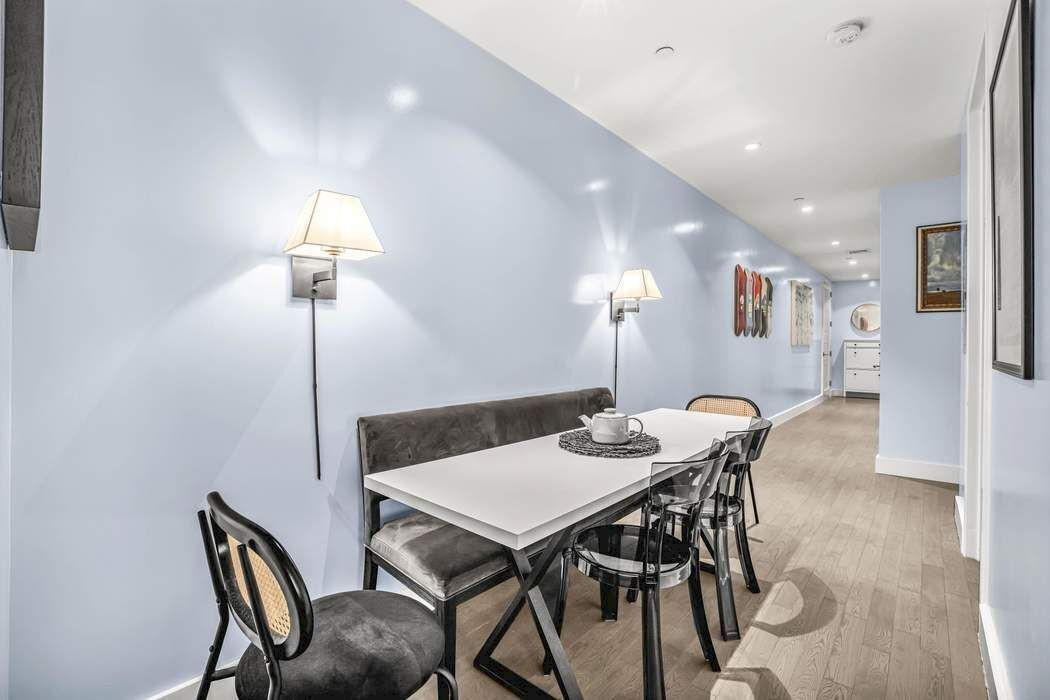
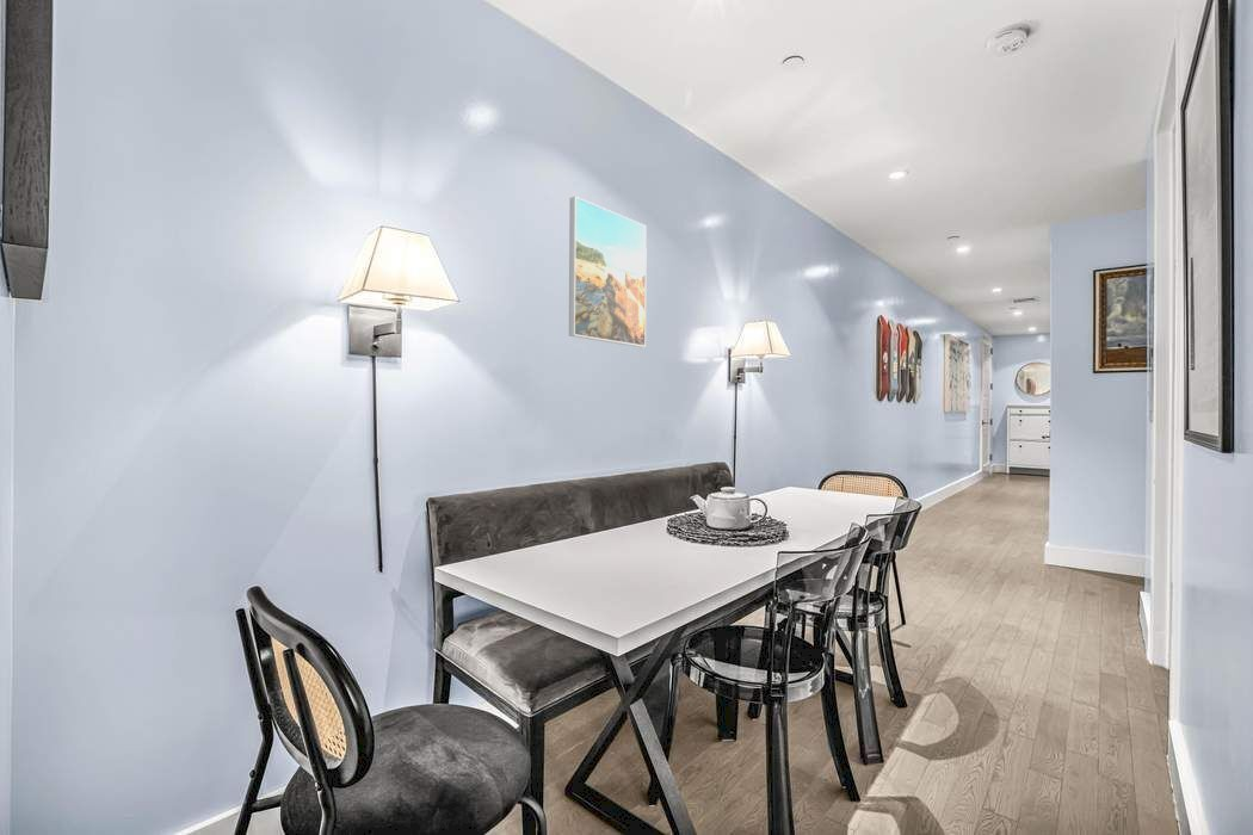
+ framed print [568,196,648,348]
